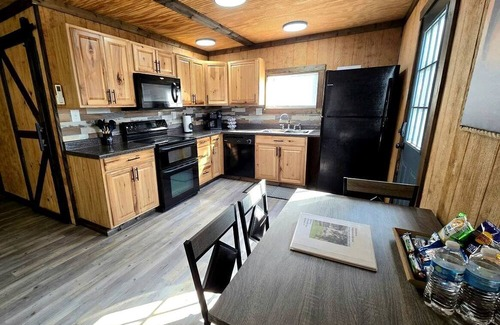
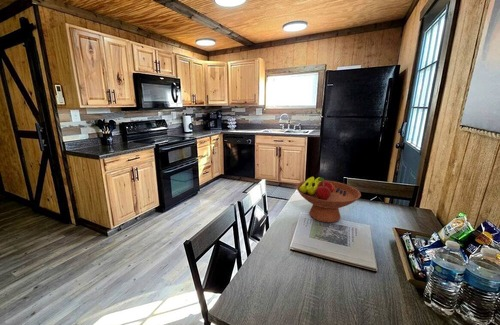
+ fruit bowl [295,176,362,224]
